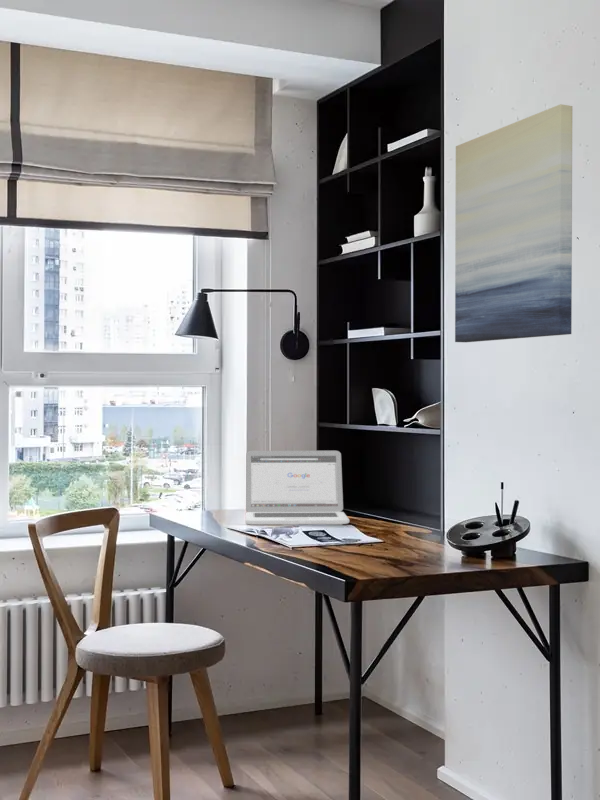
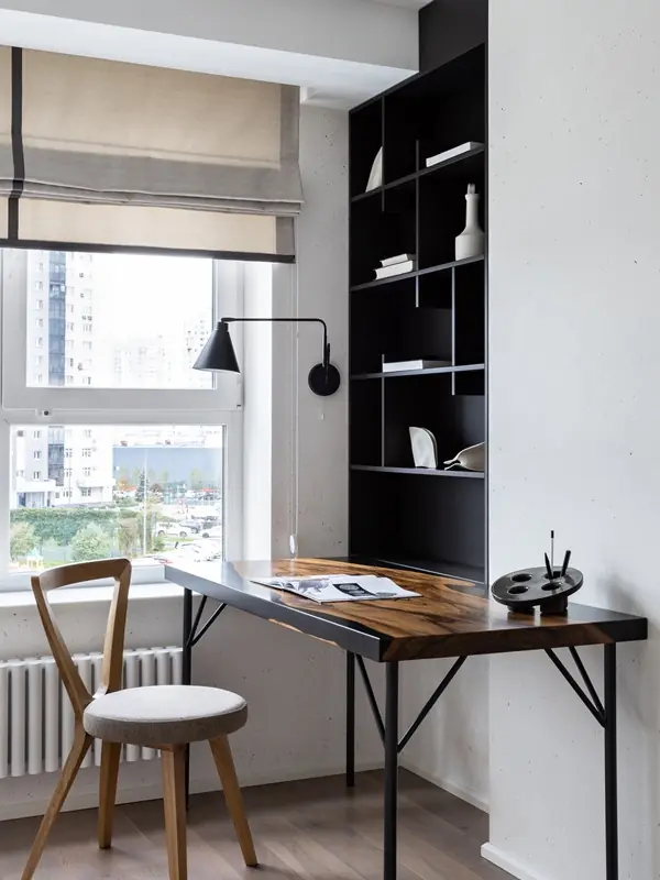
- laptop [244,450,350,525]
- wall art [454,103,573,343]
